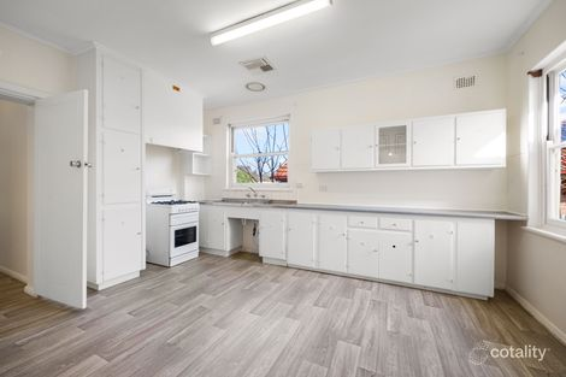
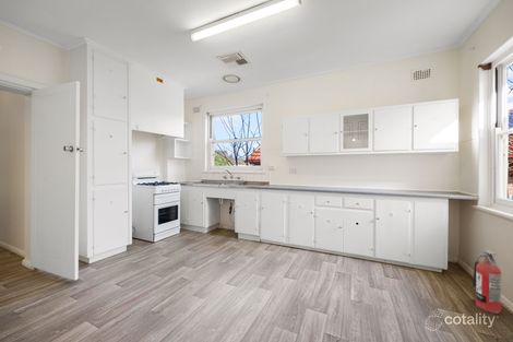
+ fire extinguisher [472,248,502,315]
